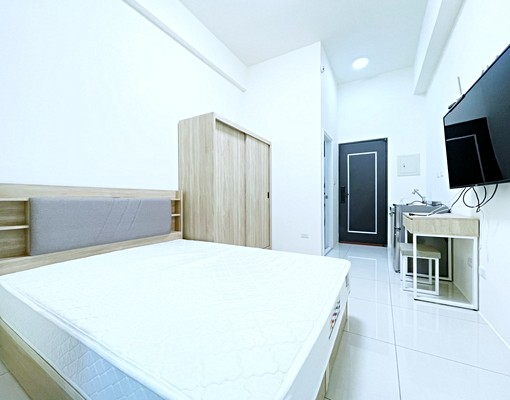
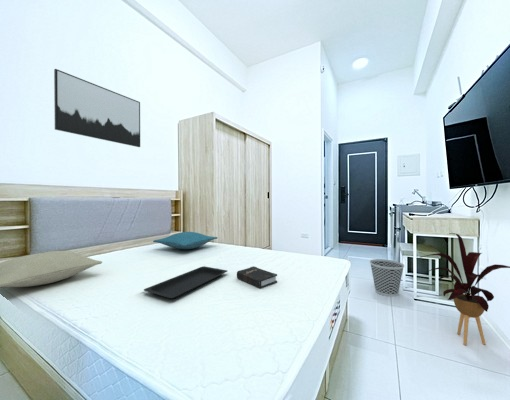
+ pillow [152,231,219,250]
+ pillow [0,250,103,288]
+ wall art [53,68,141,148]
+ wastebasket [369,258,405,298]
+ serving tray [143,265,228,300]
+ house plant [419,232,510,346]
+ hardback book [236,265,278,289]
